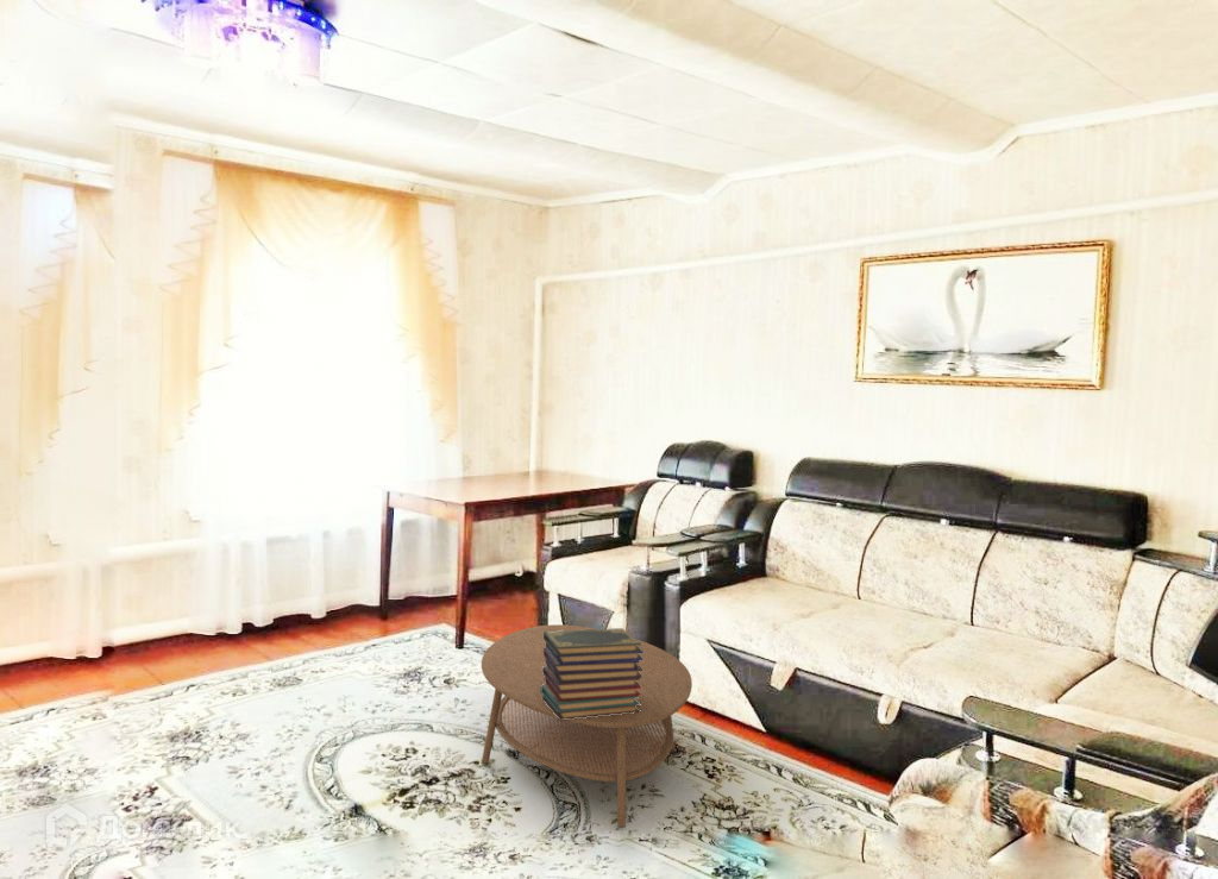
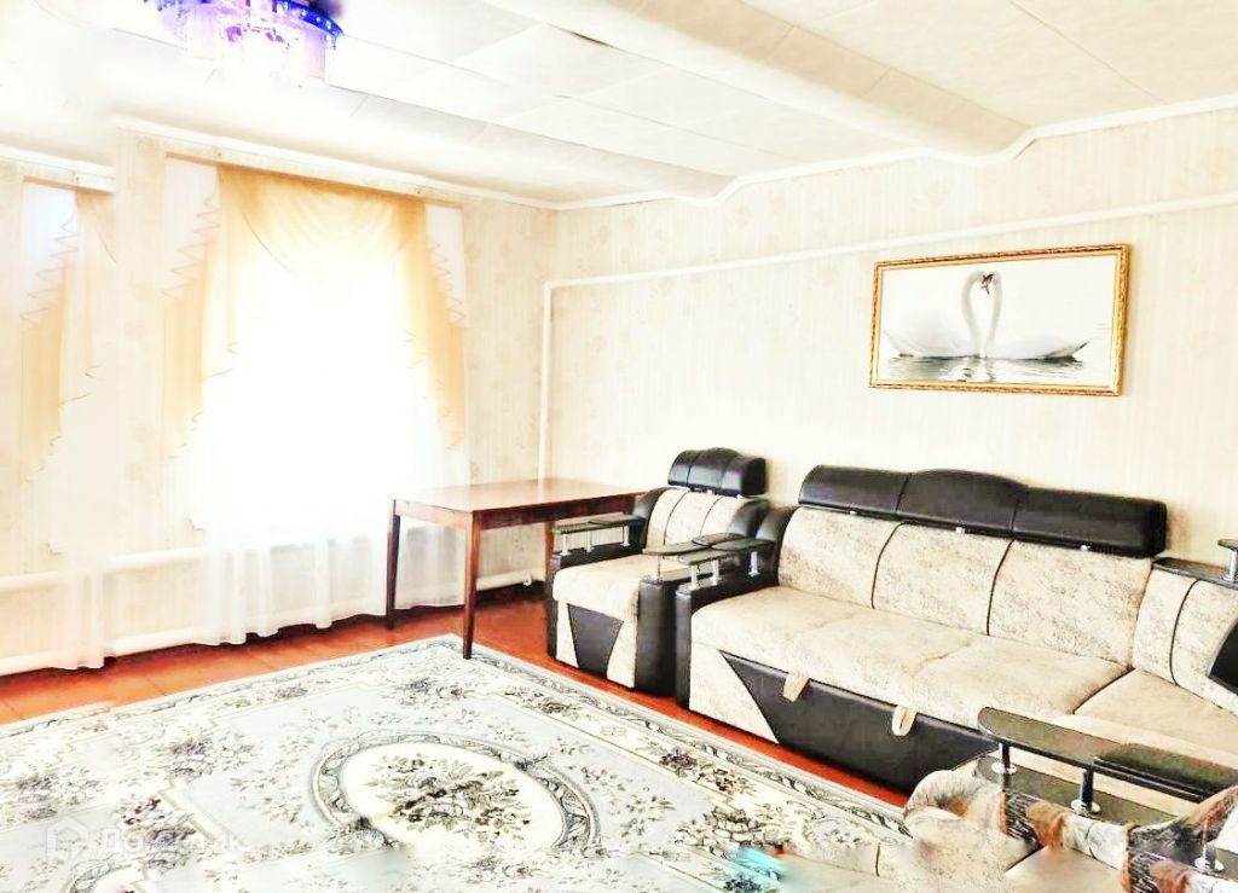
- coffee table [481,623,693,829]
- book stack [541,627,642,721]
